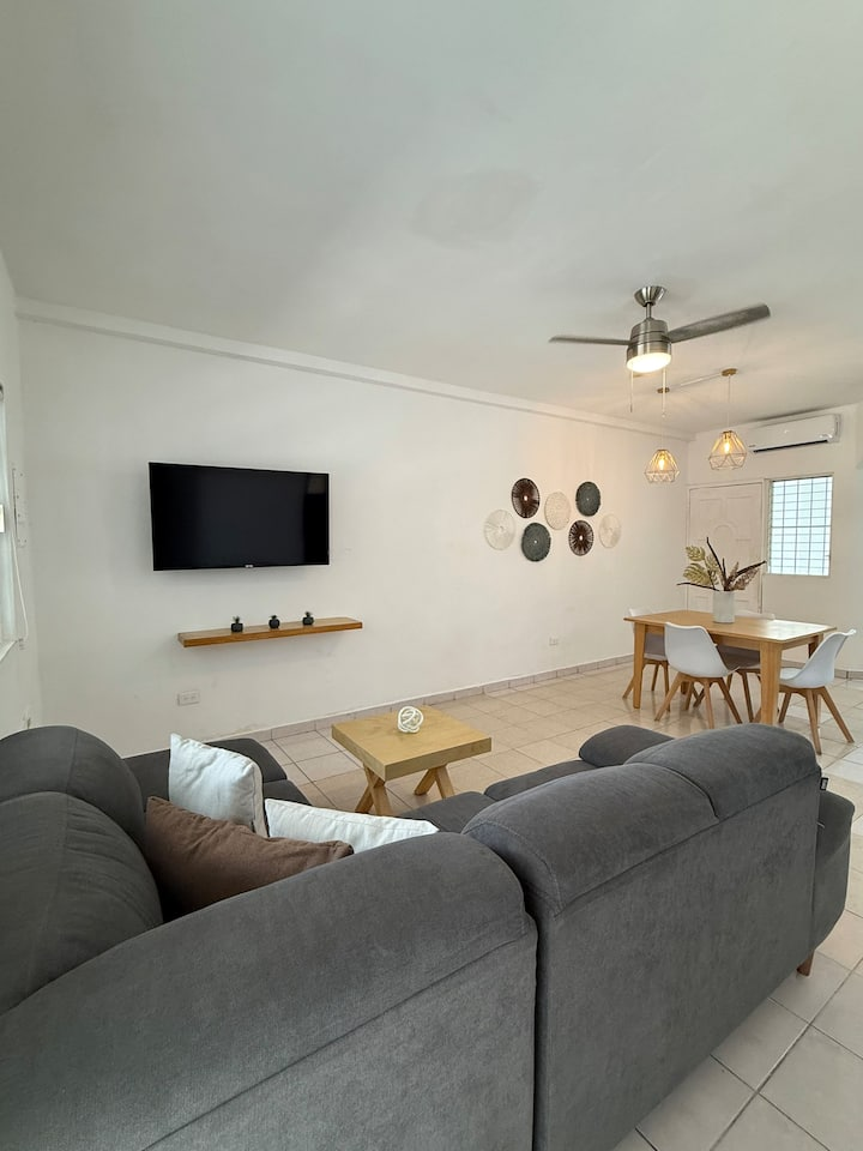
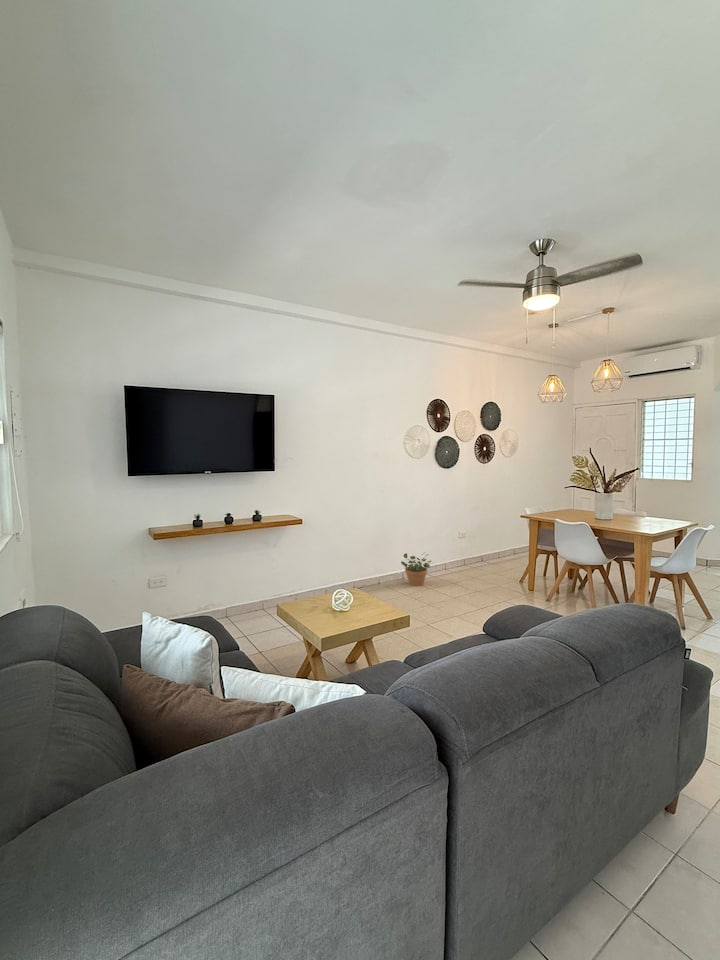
+ potted plant [400,552,432,587]
